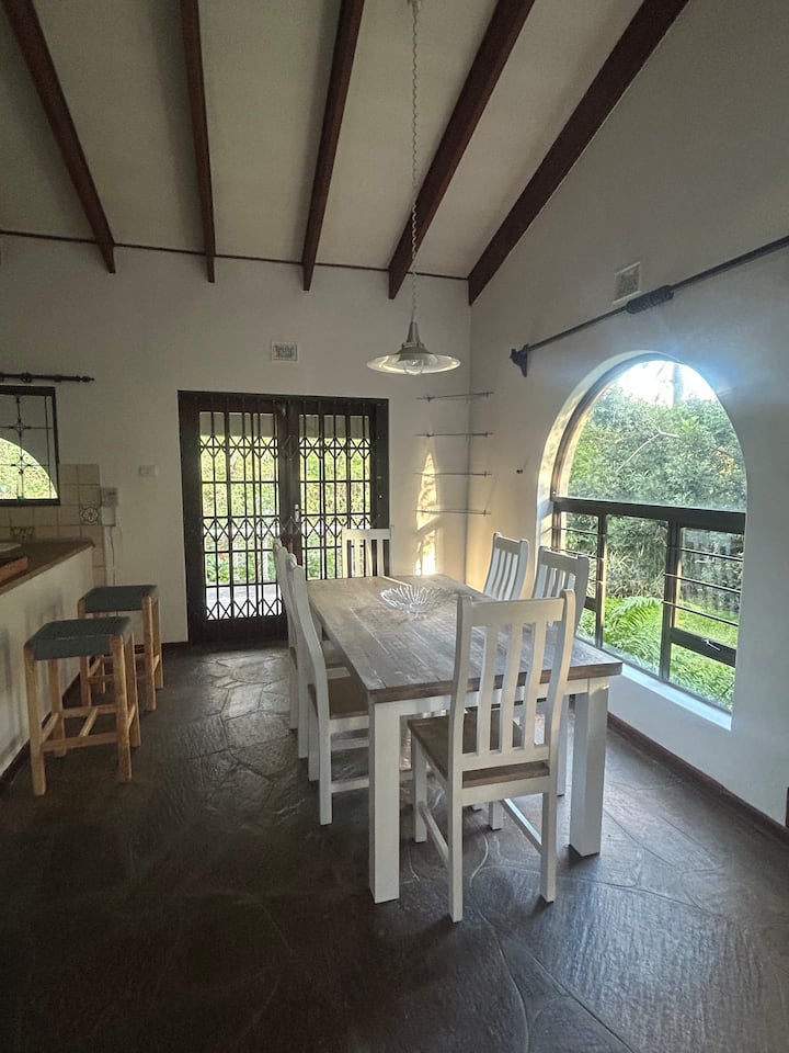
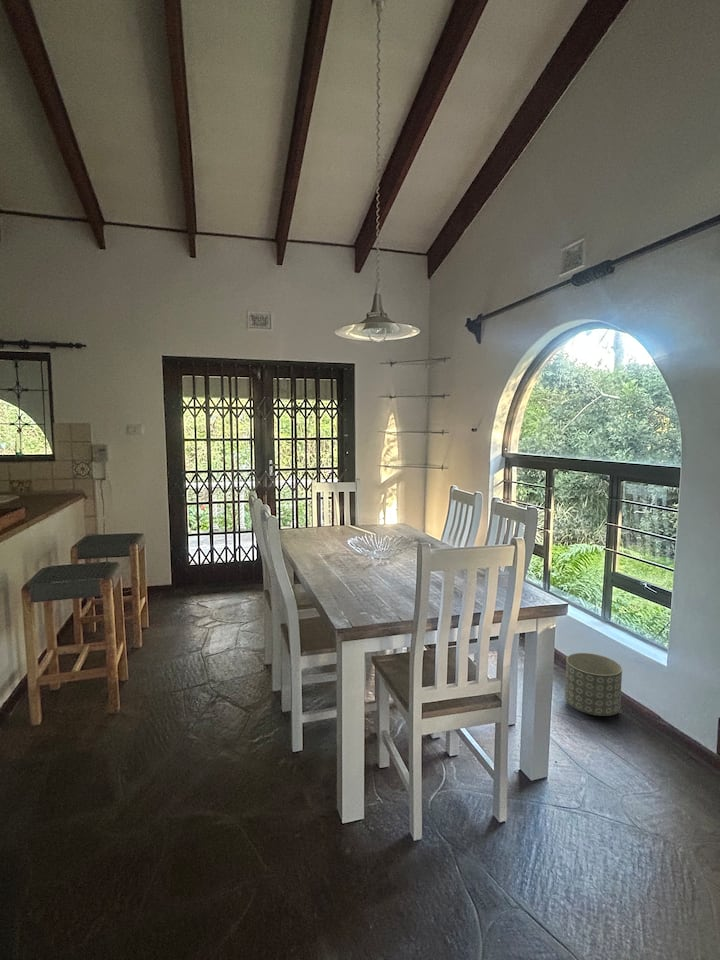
+ planter [564,652,623,717]
